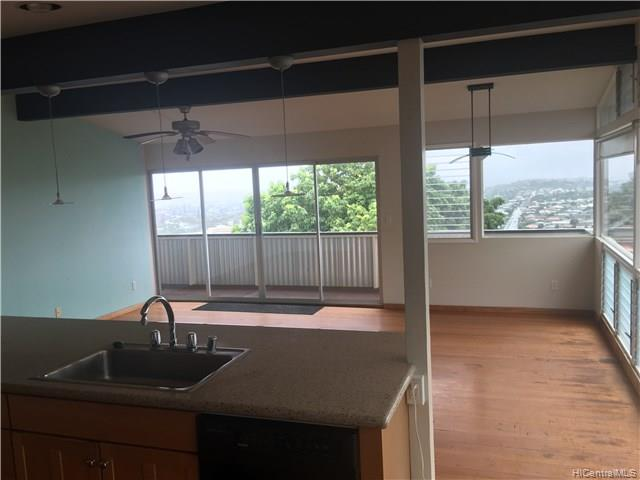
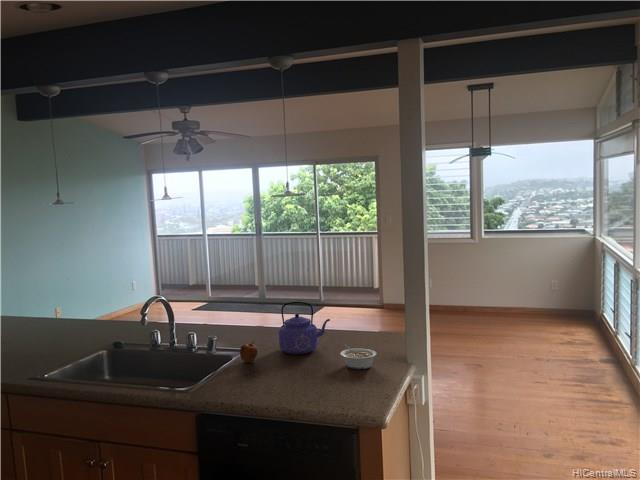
+ fruit [239,341,259,363]
+ kettle [278,301,331,355]
+ legume [340,344,377,370]
